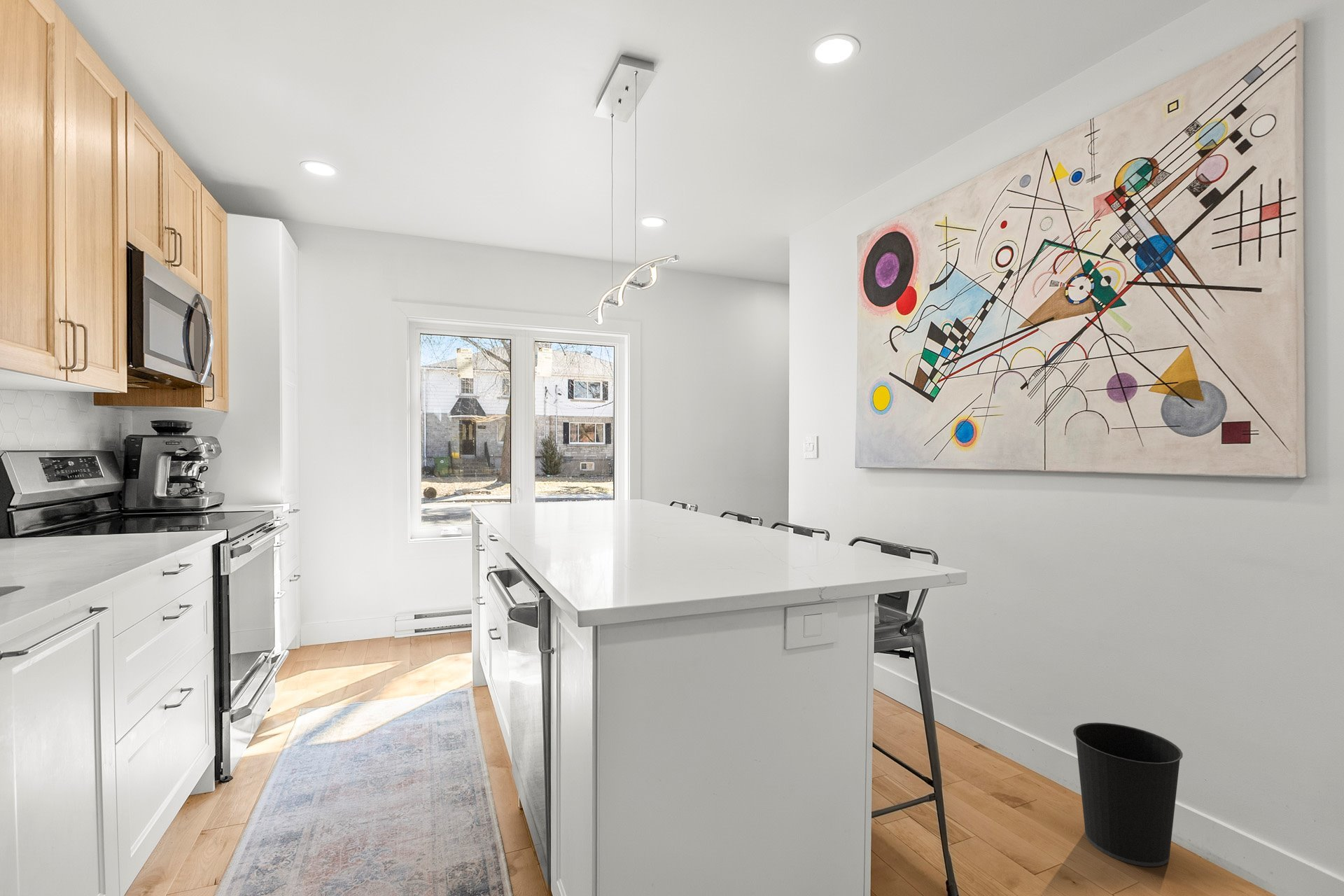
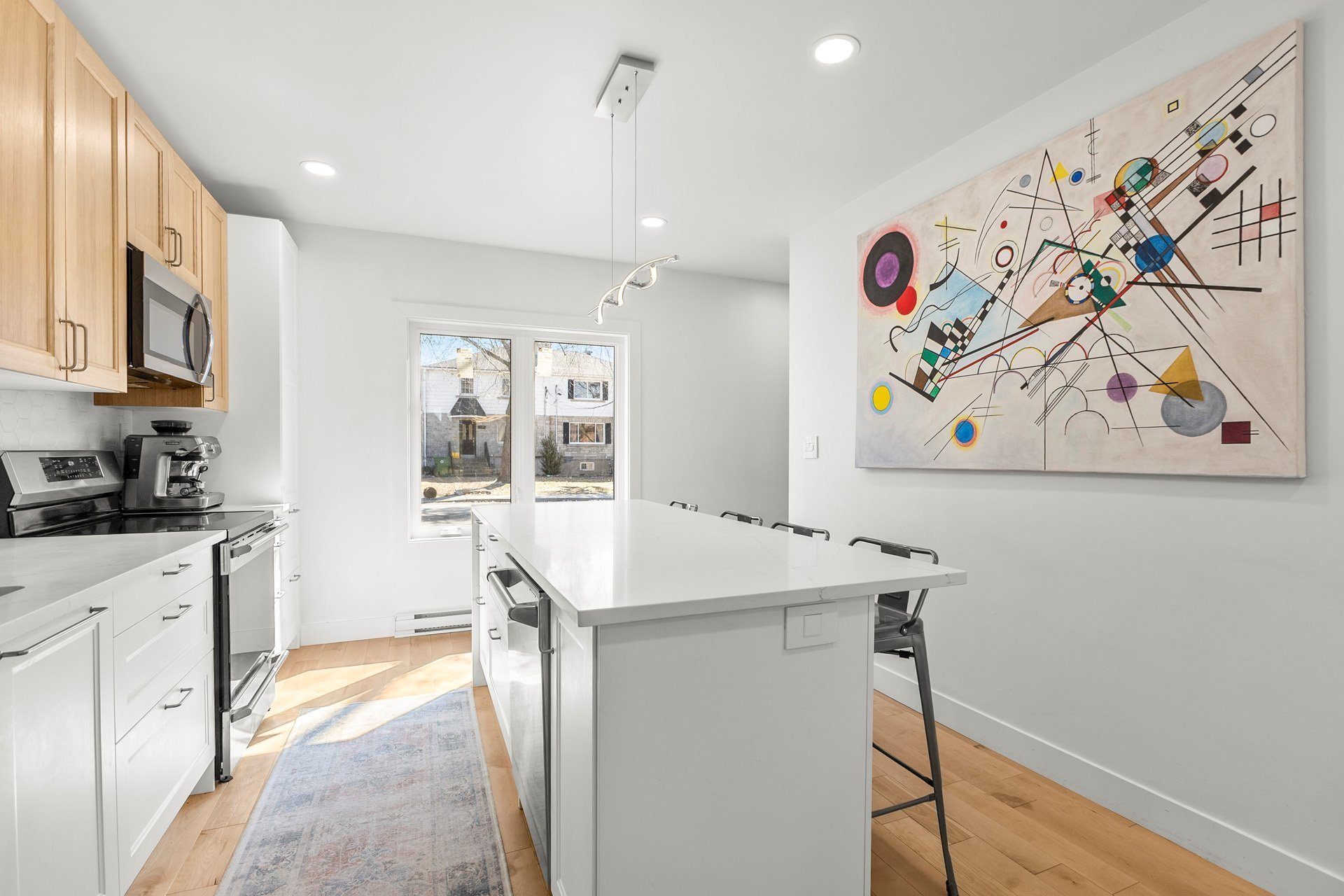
- wastebasket [1072,722,1184,867]
